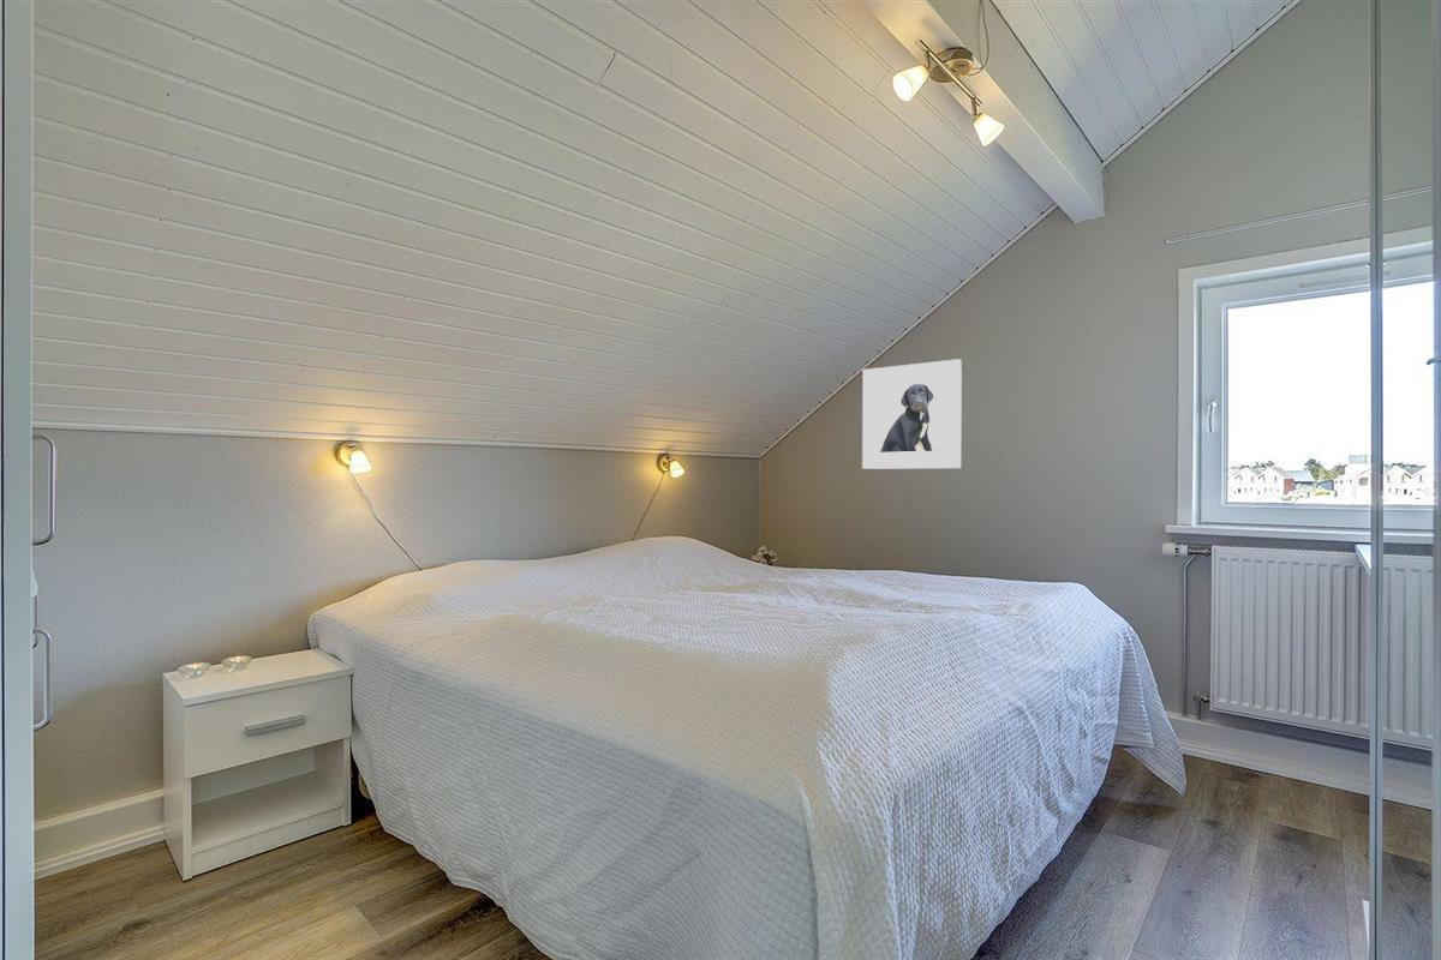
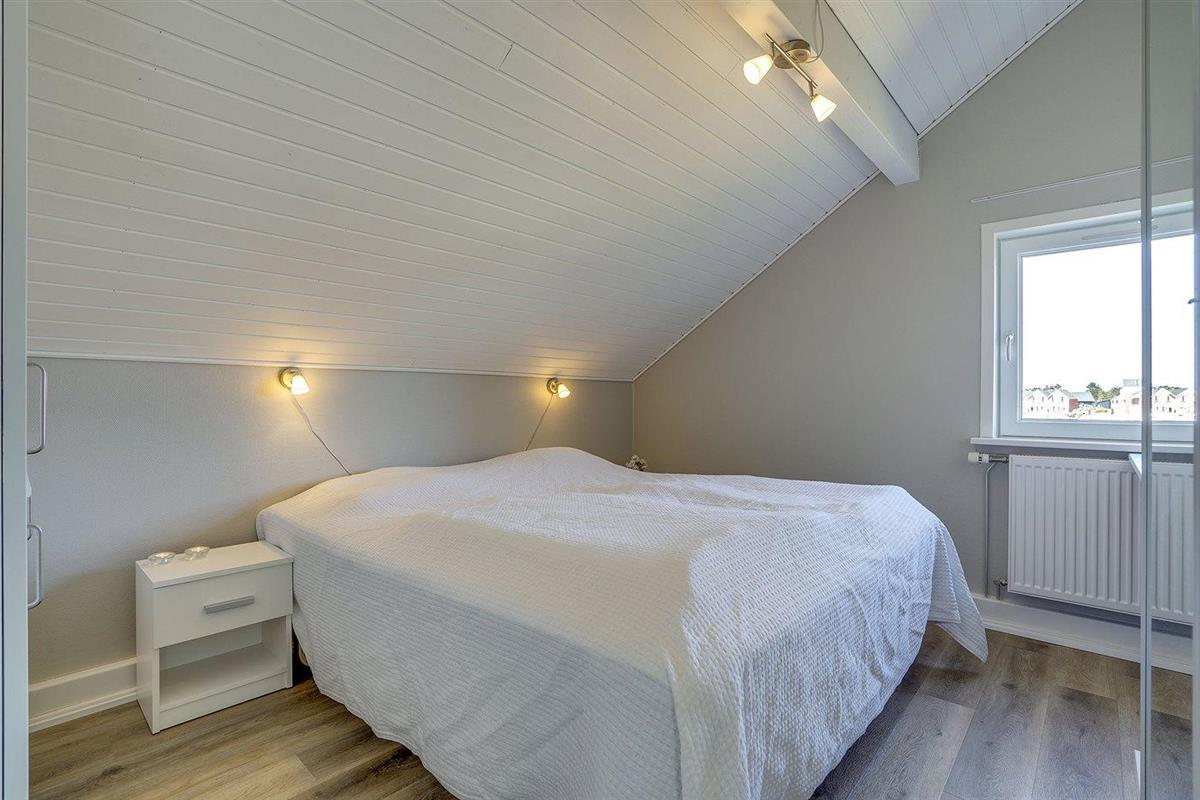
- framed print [861,358,963,470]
